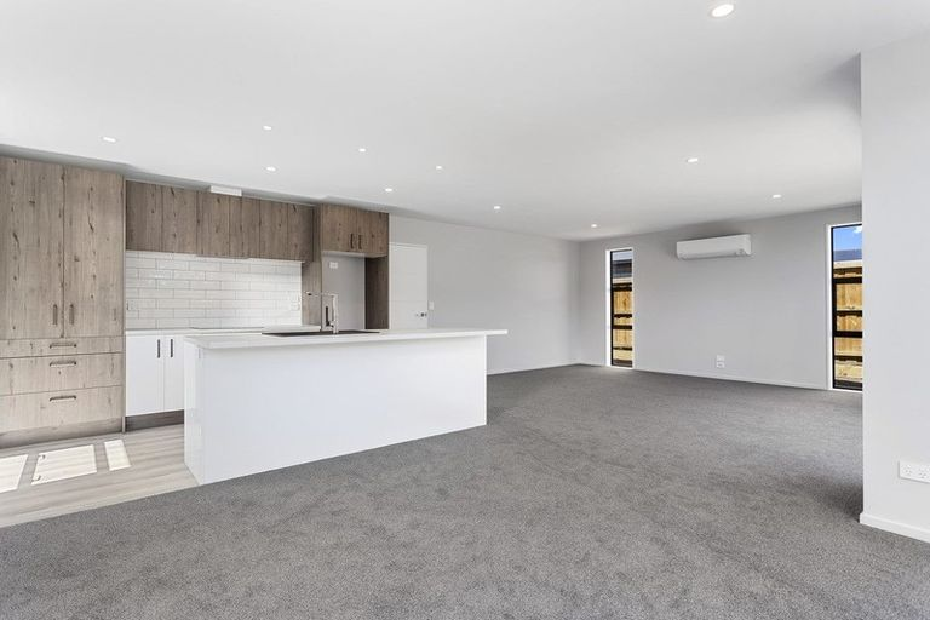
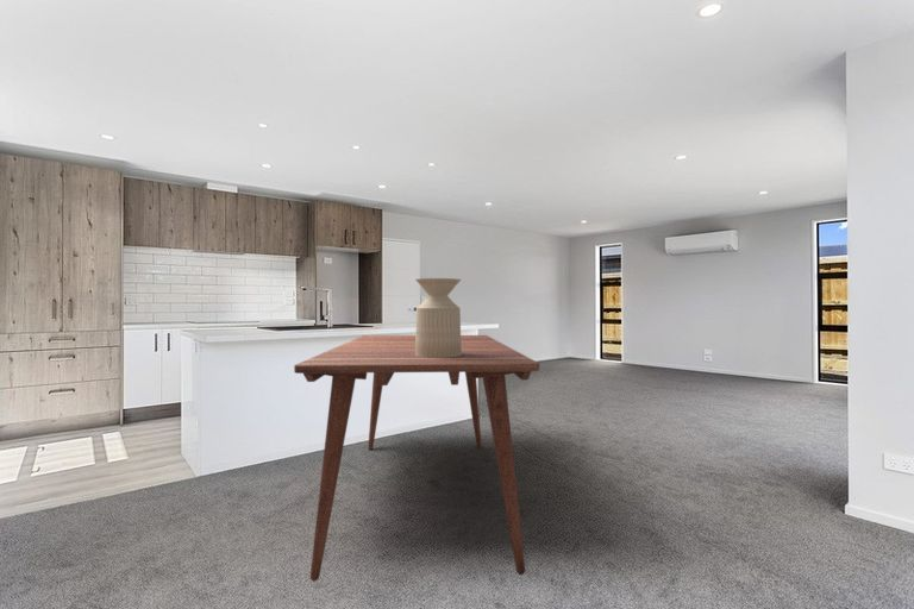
+ side table [414,277,462,358]
+ dining table [293,334,540,583]
